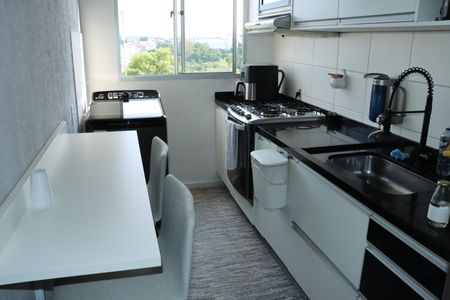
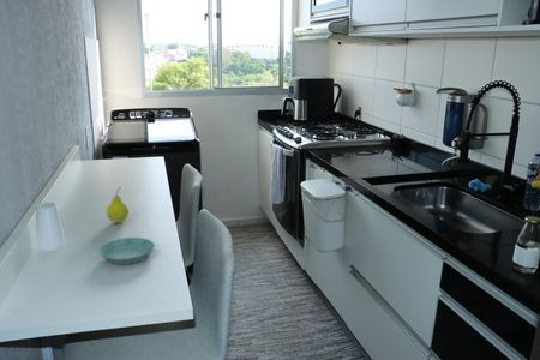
+ saucer [97,236,156,265]
+ fruit [106,187,130,224]
